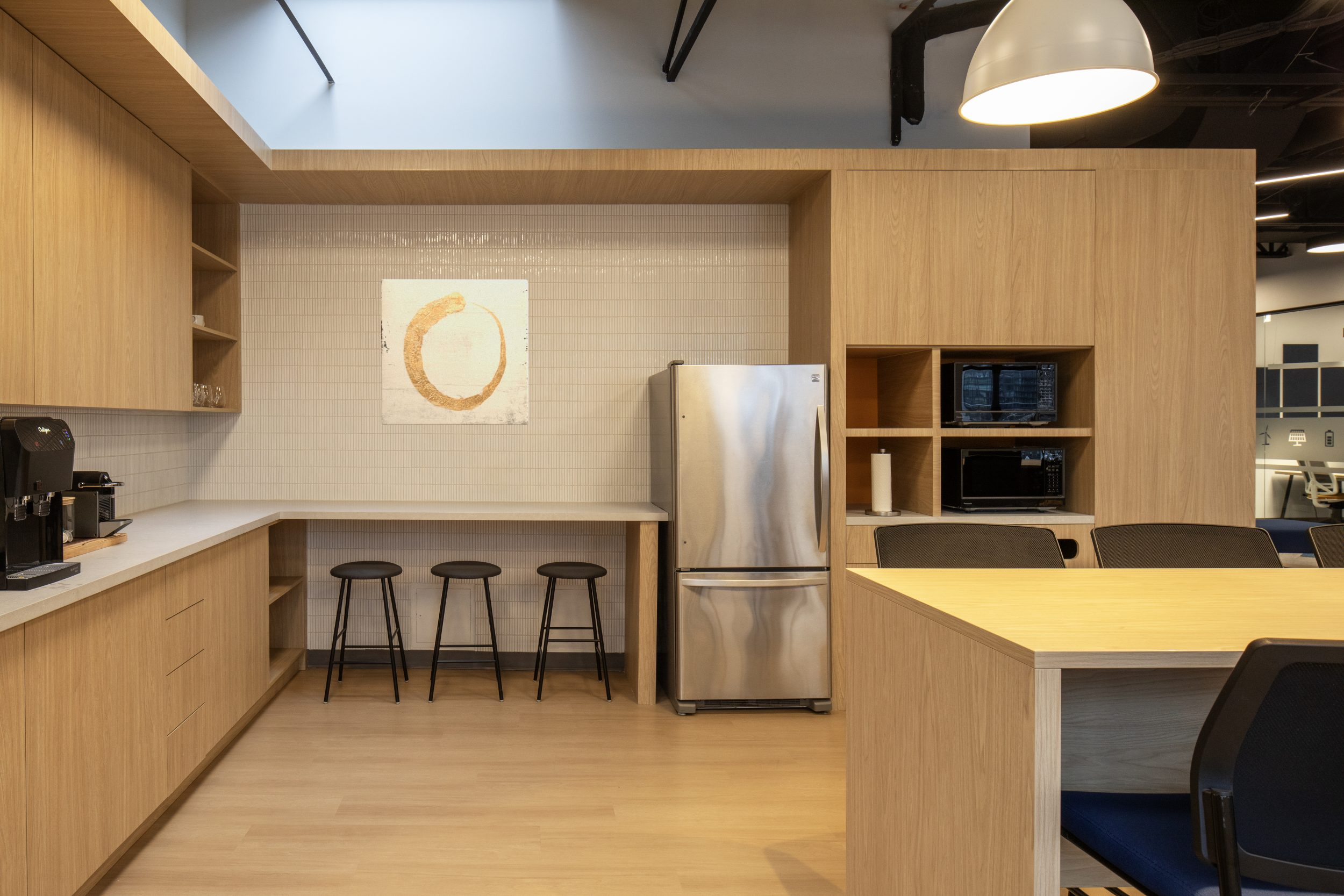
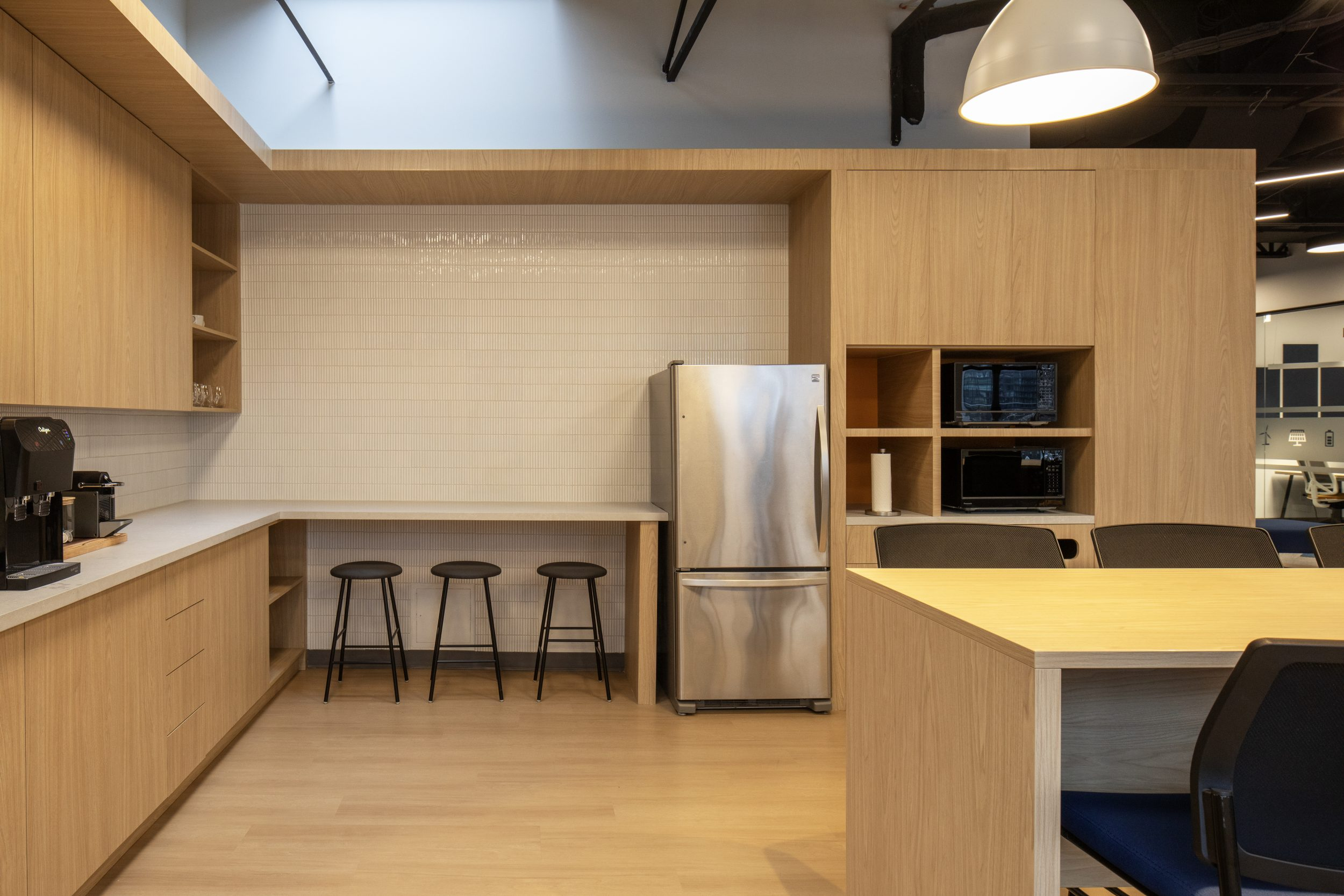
- wall art [381,279,529,426]
